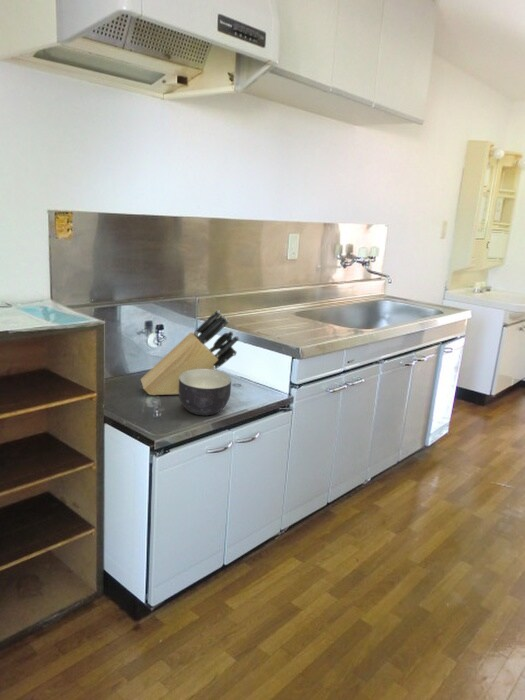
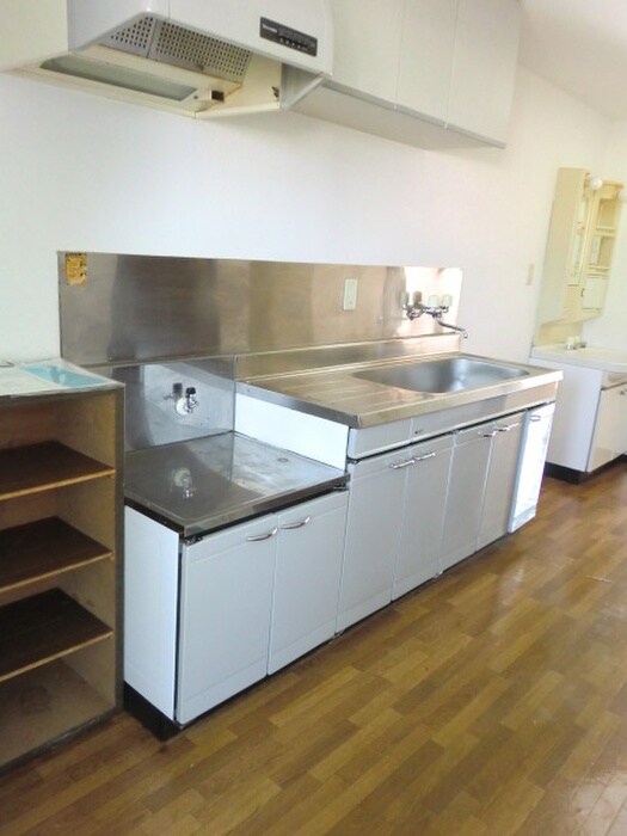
- bowl [178,369,232,416]
- knife block [140,309,240,396]
